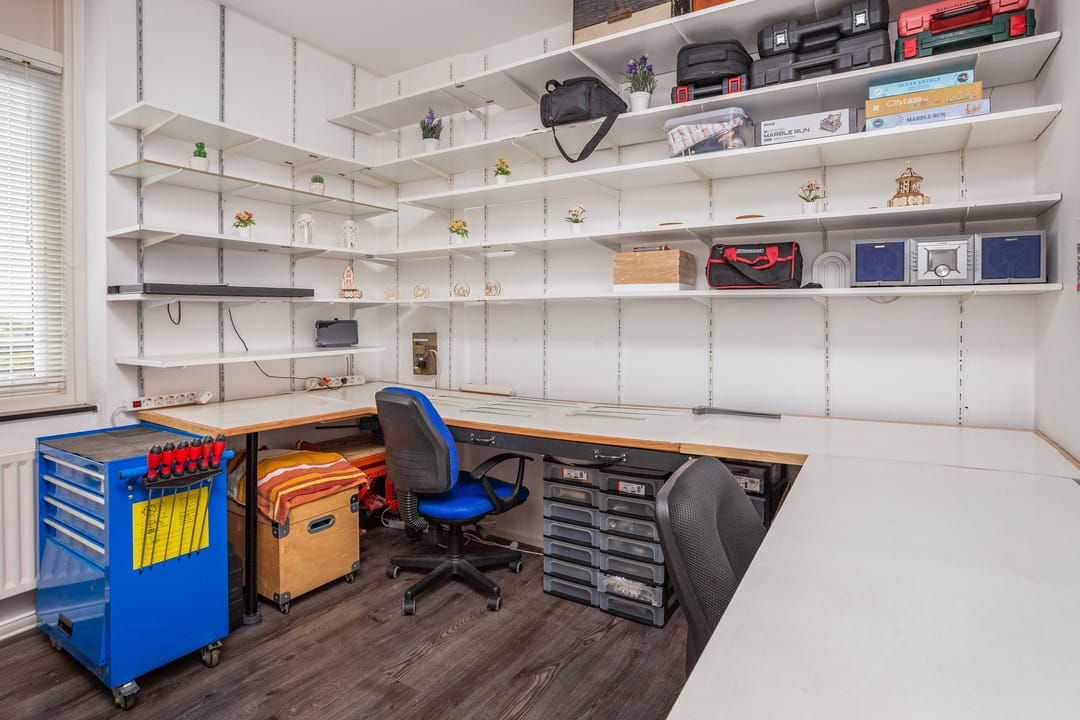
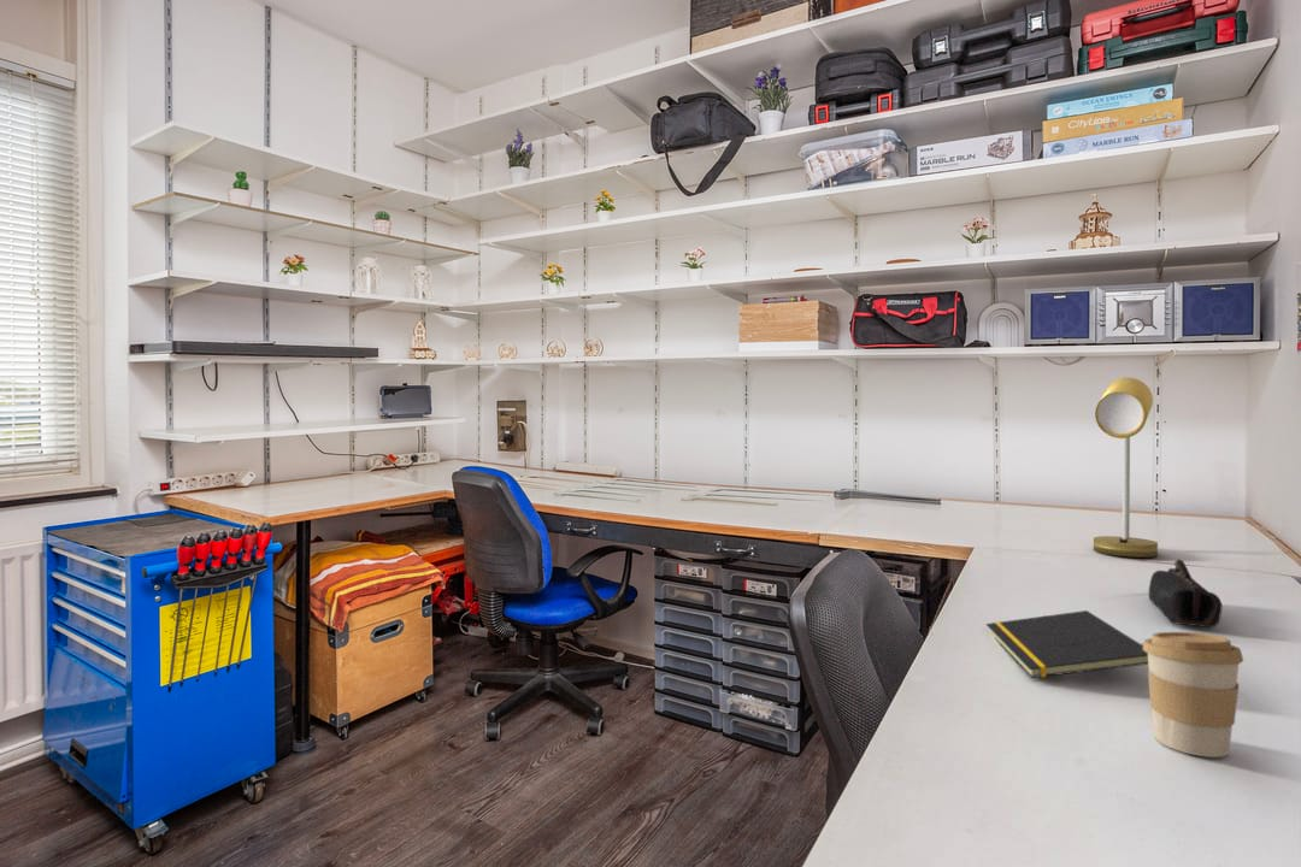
+ desk lamp [1093,377,1159,559]
+ notepad [985,609,1149,679]
+ coffee cup [1142,631,1244,759]
+ pencil case [1147,559,1224,629]
